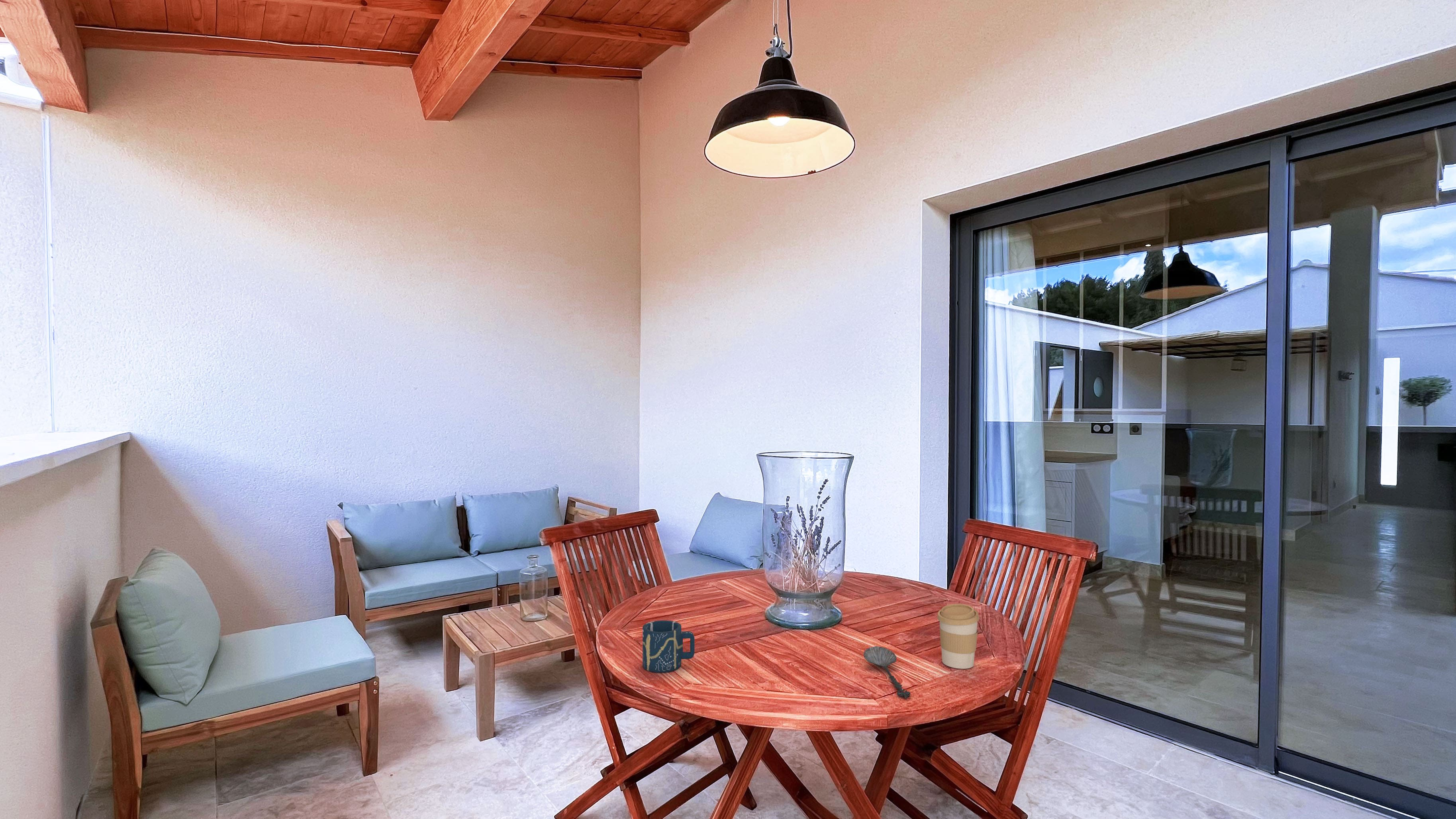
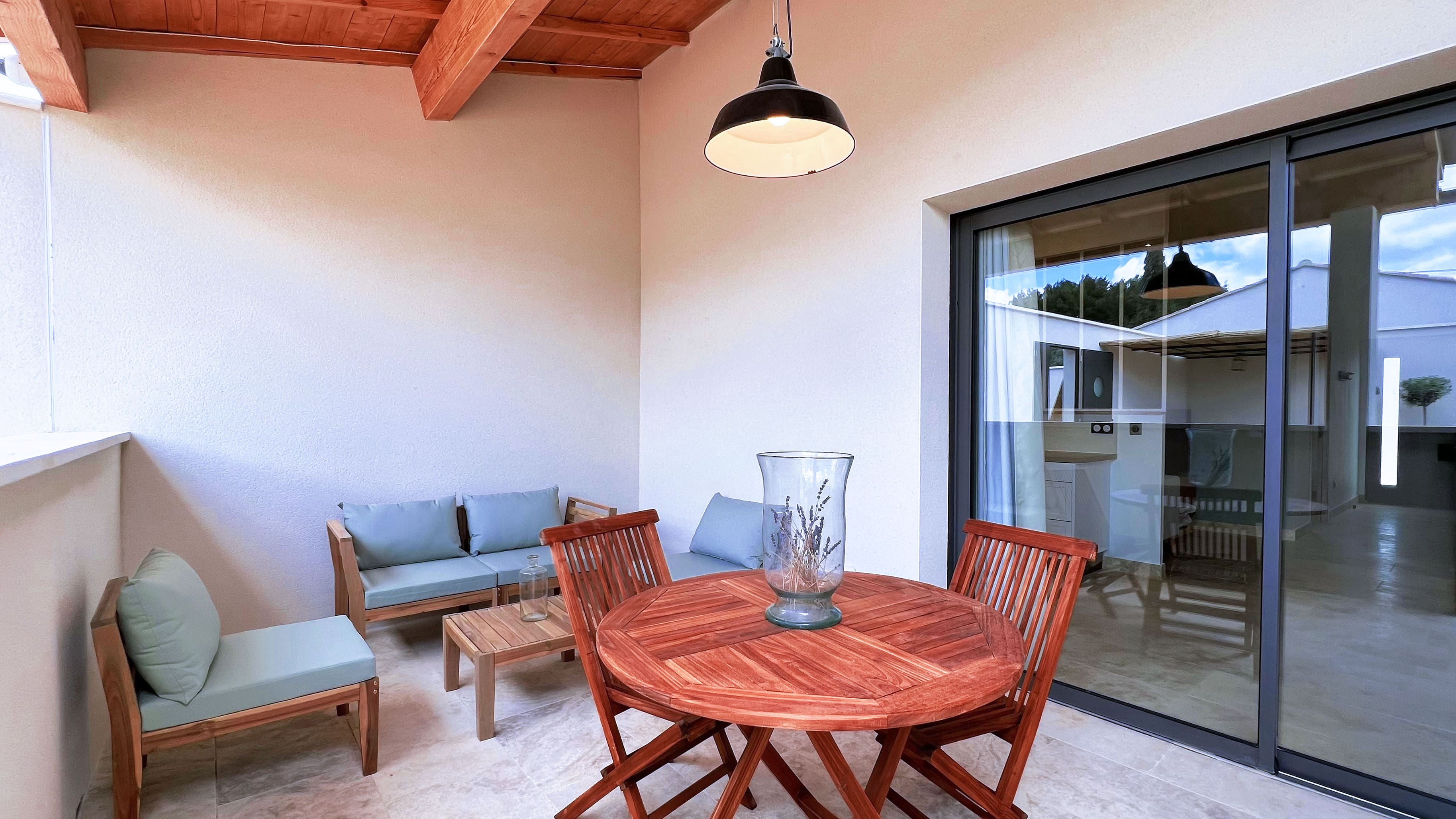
- spoon [863,646,911,699]
- cup [642,620,695,673]
- coffee cup [937,603,980,669]
